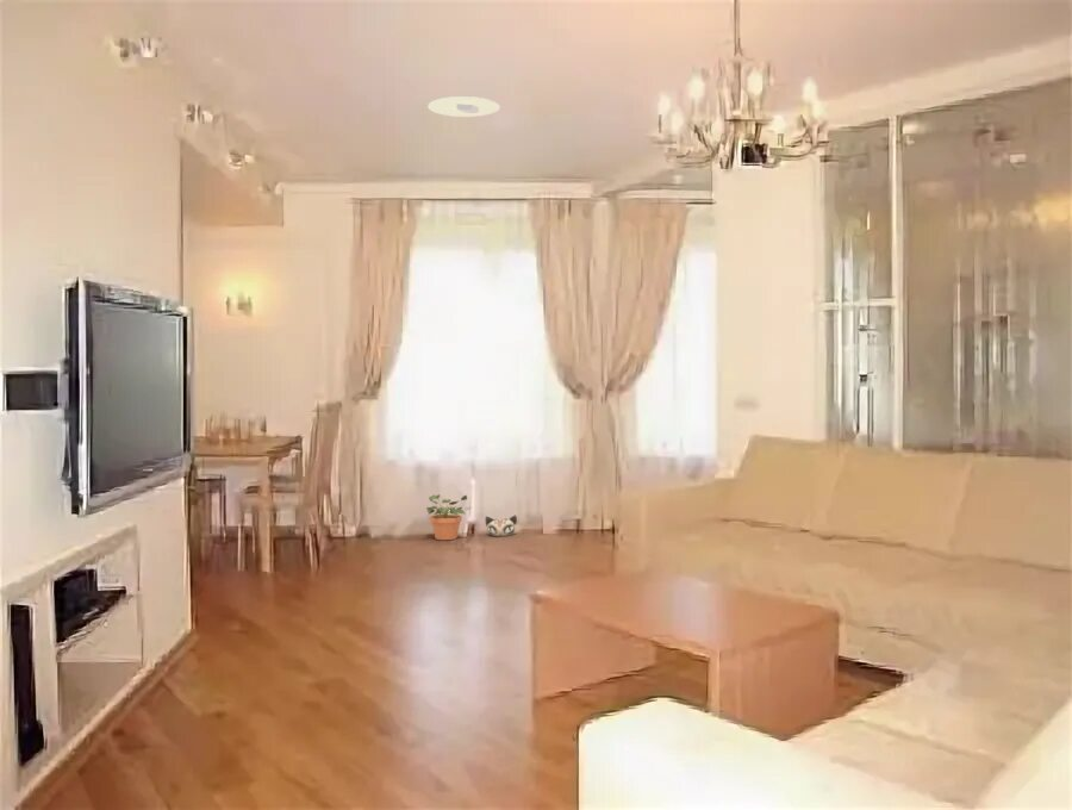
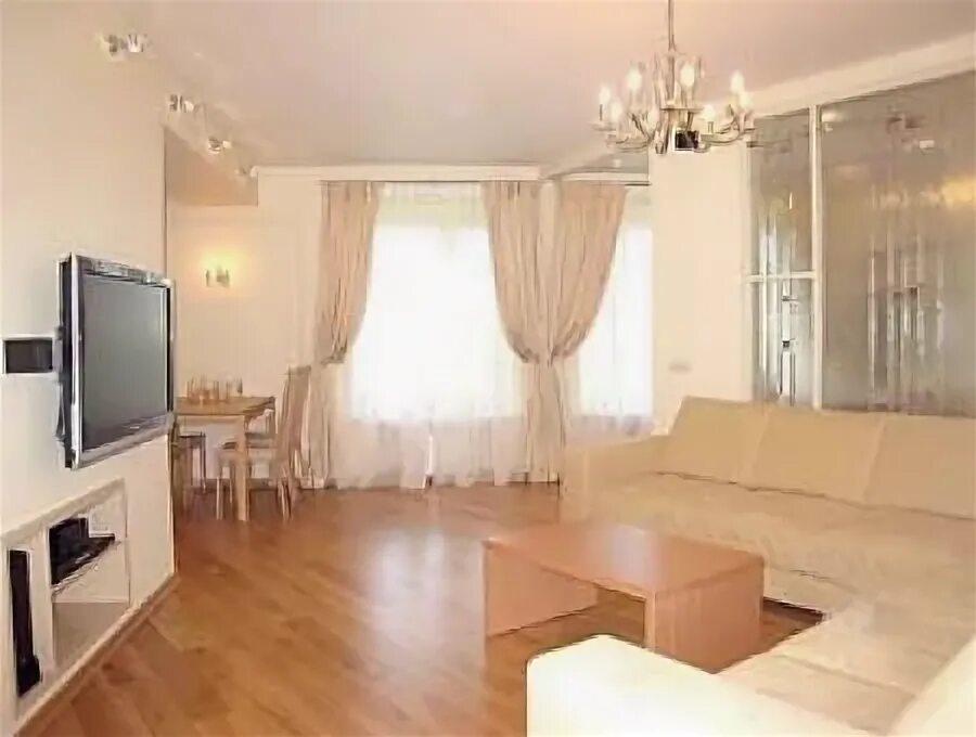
- potted plant [425,493,473,541]
- plush toy [485,515,518,537]
- recessed light [426,95,501,118]
